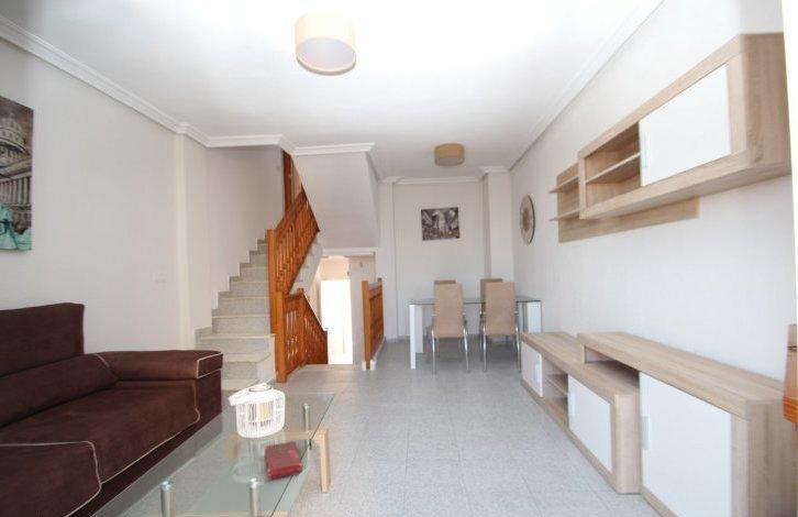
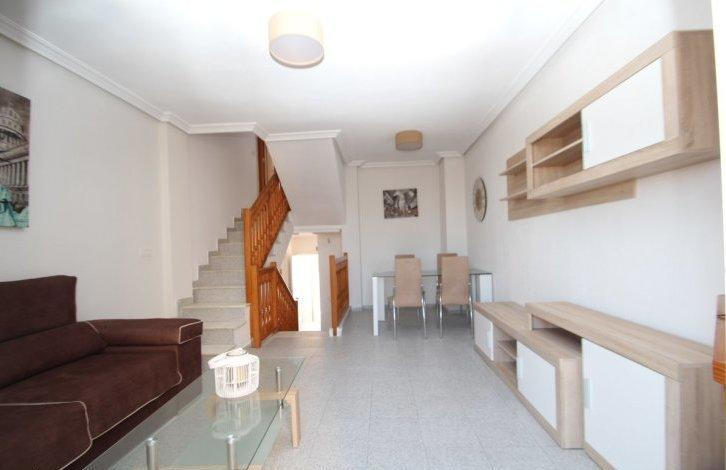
- book [264,440,303,481]
